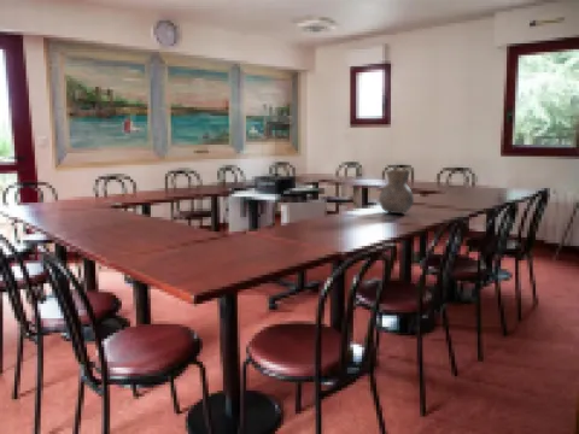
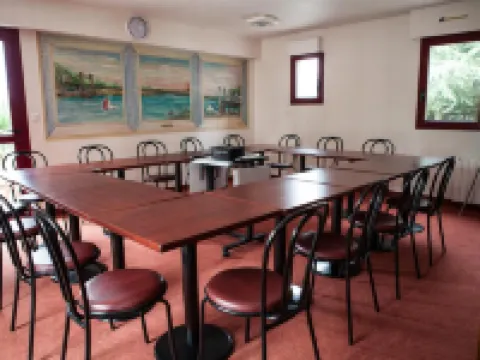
- vase [378,169,415,215]
